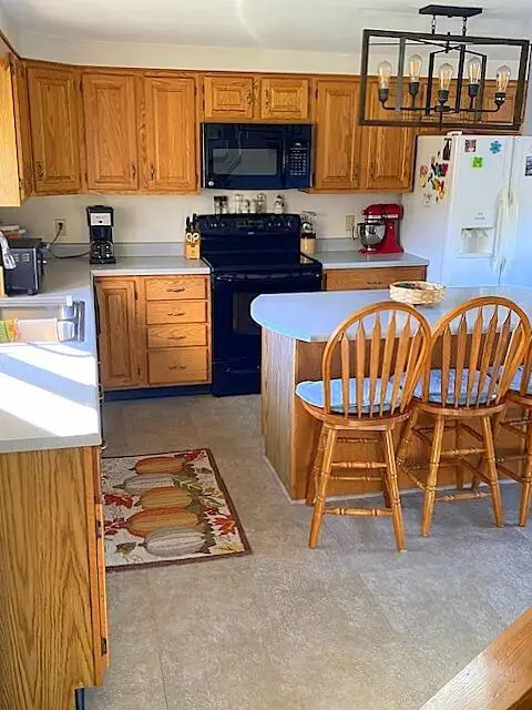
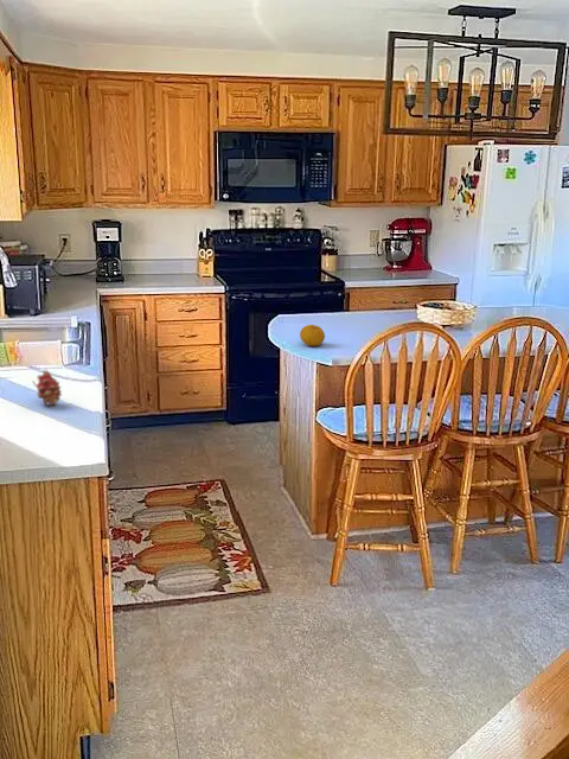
+ fruit [299,324,326,347]
+ fruit [32,368,63,407]
